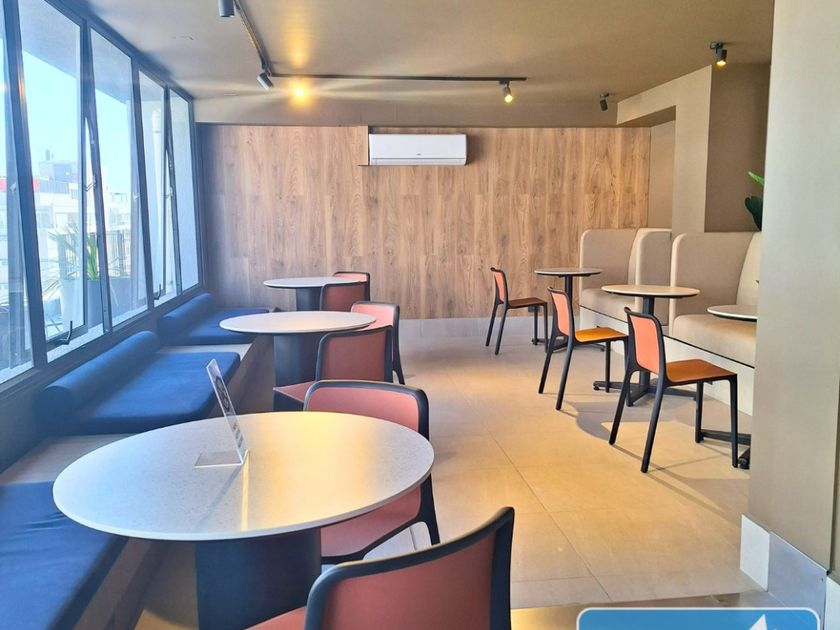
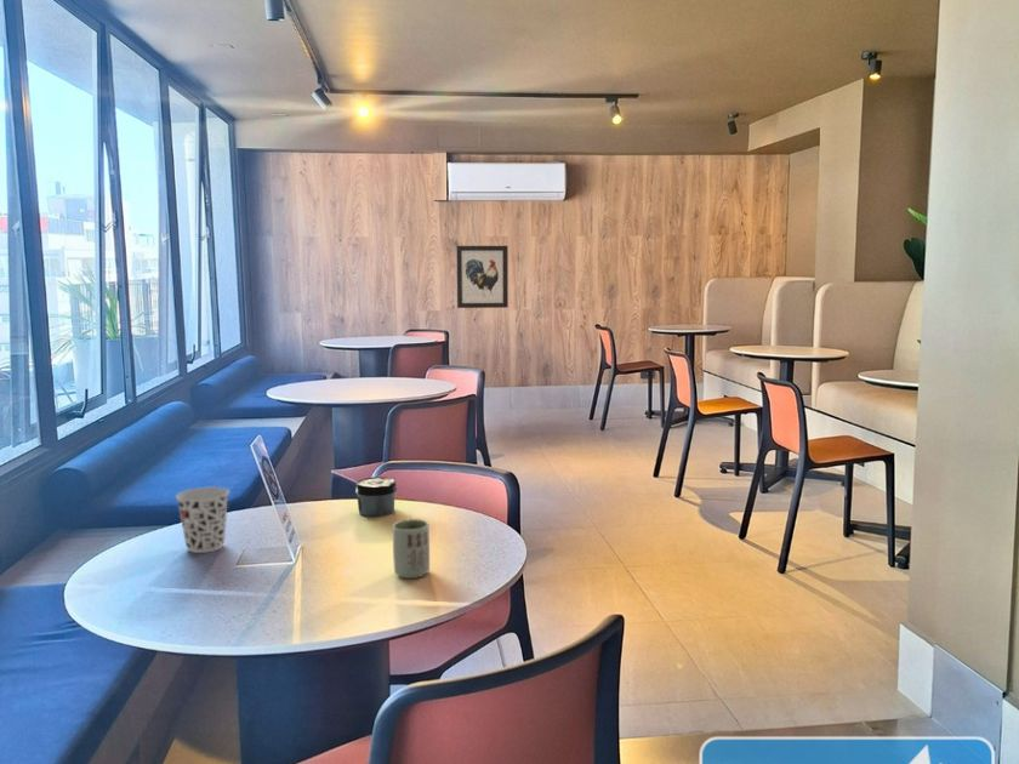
+ jar [354,475,398,518]
+ cup [392,518,431,580]
+ cup [175,486,230,554]
+ wall art [456,245,509,309]
